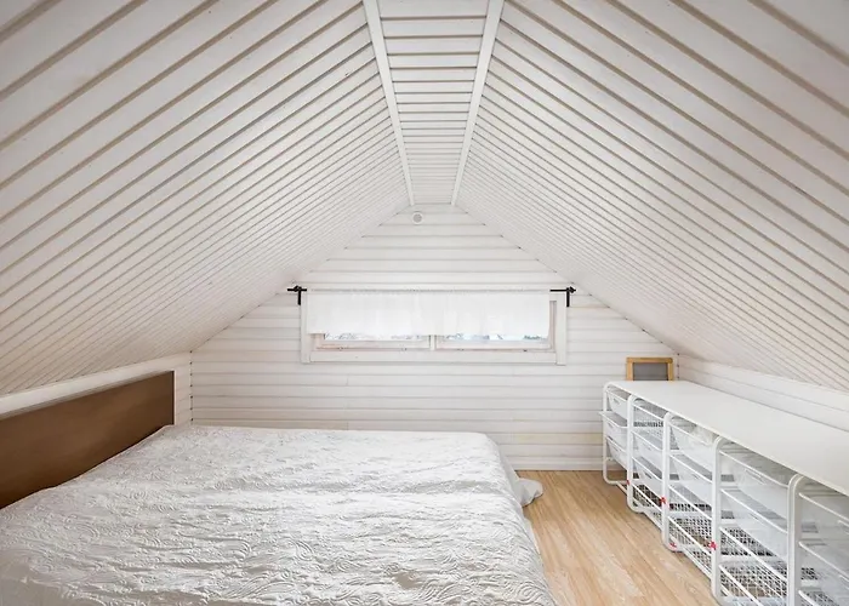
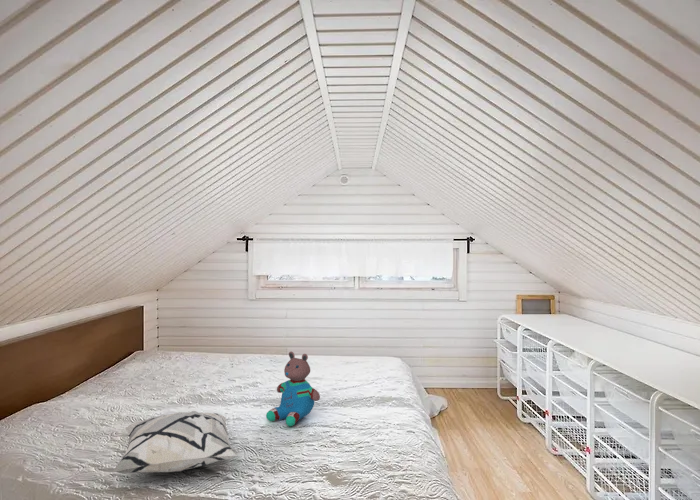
+ decorative pillow [112,410,238,474]
+ teddy bear [265,351,321,427]
